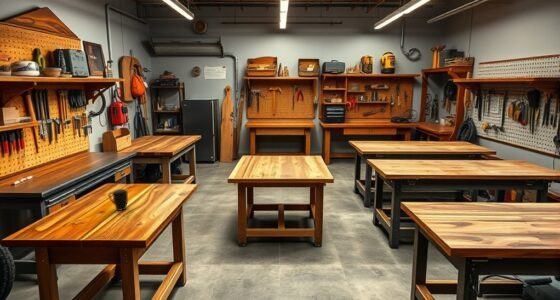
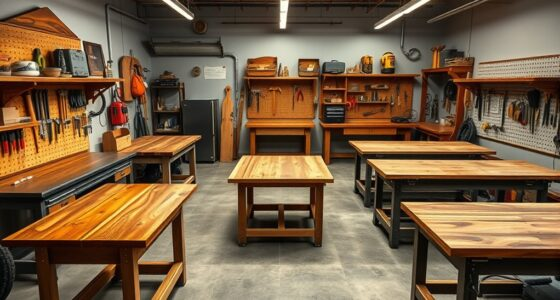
- mug [108,188,129,212]
